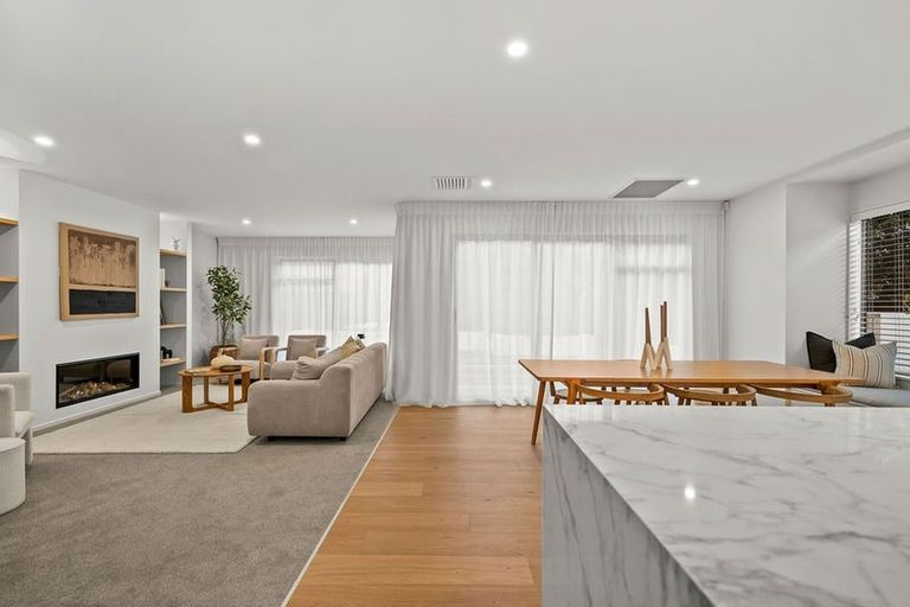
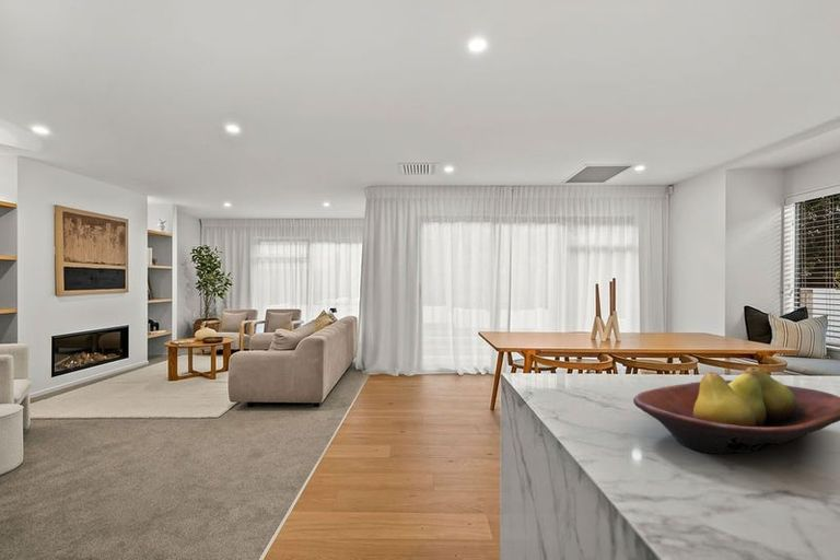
+ fruit bowl [632,366,840,455]
